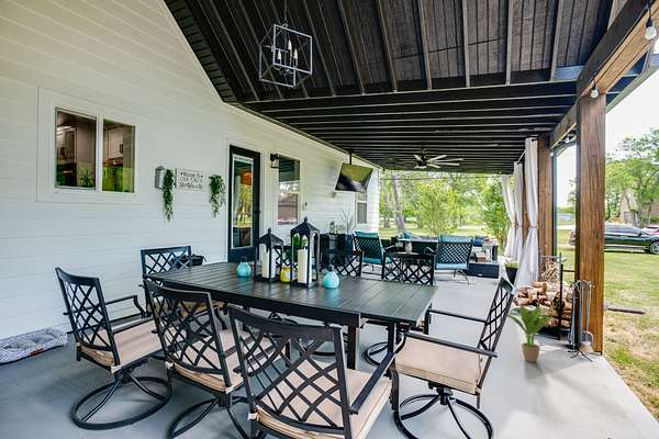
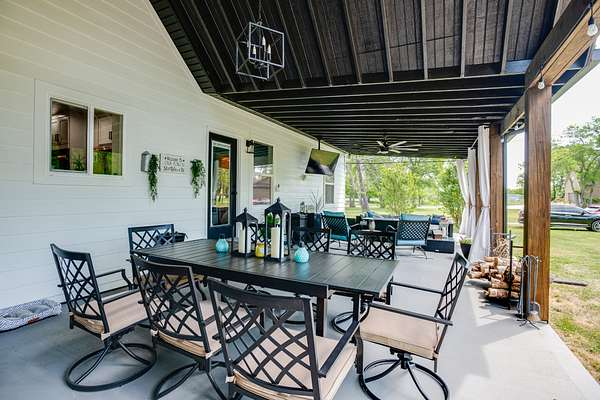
- potted plant [506,303,557,363]
